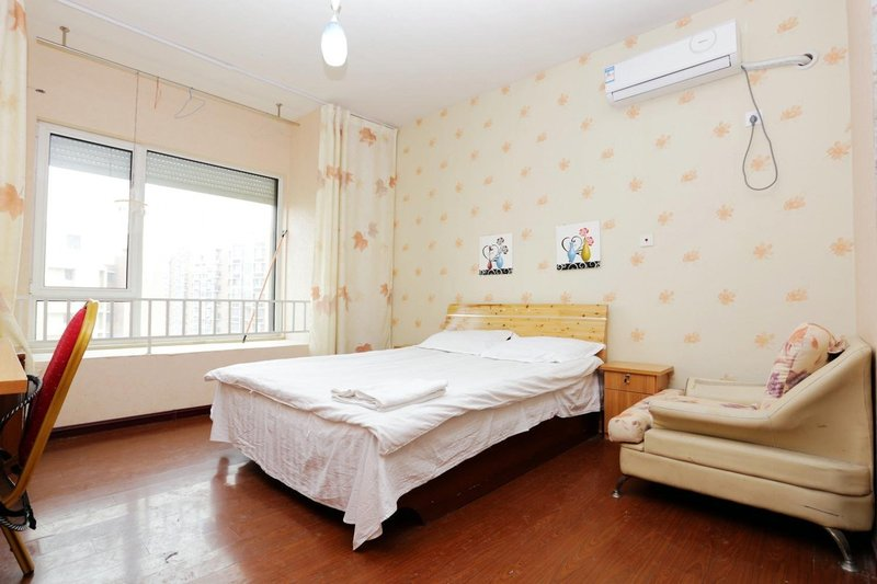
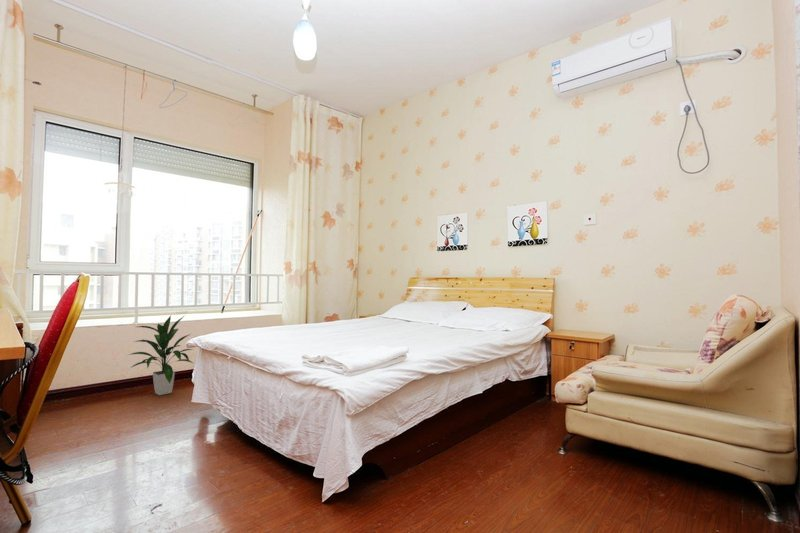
+ indoor plant [128,314,195,396]
